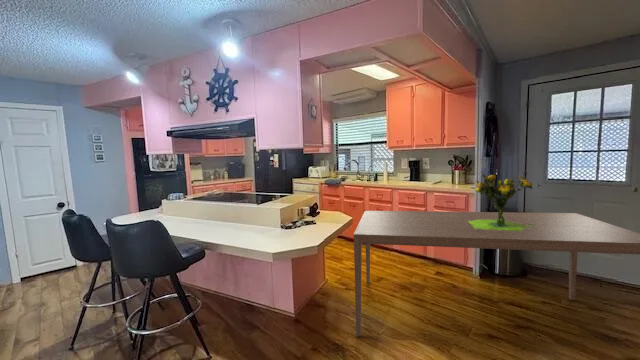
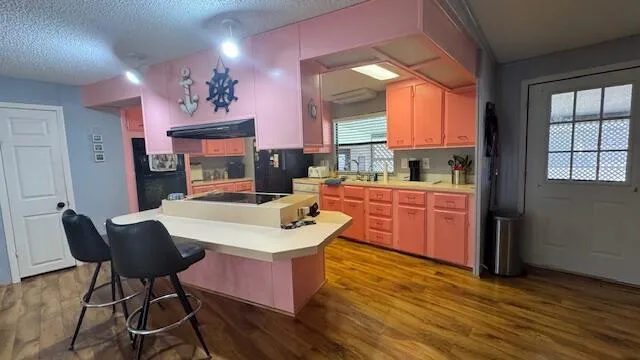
- dining table [352,210,640,338]
- bouquet [468,170,536,231]
